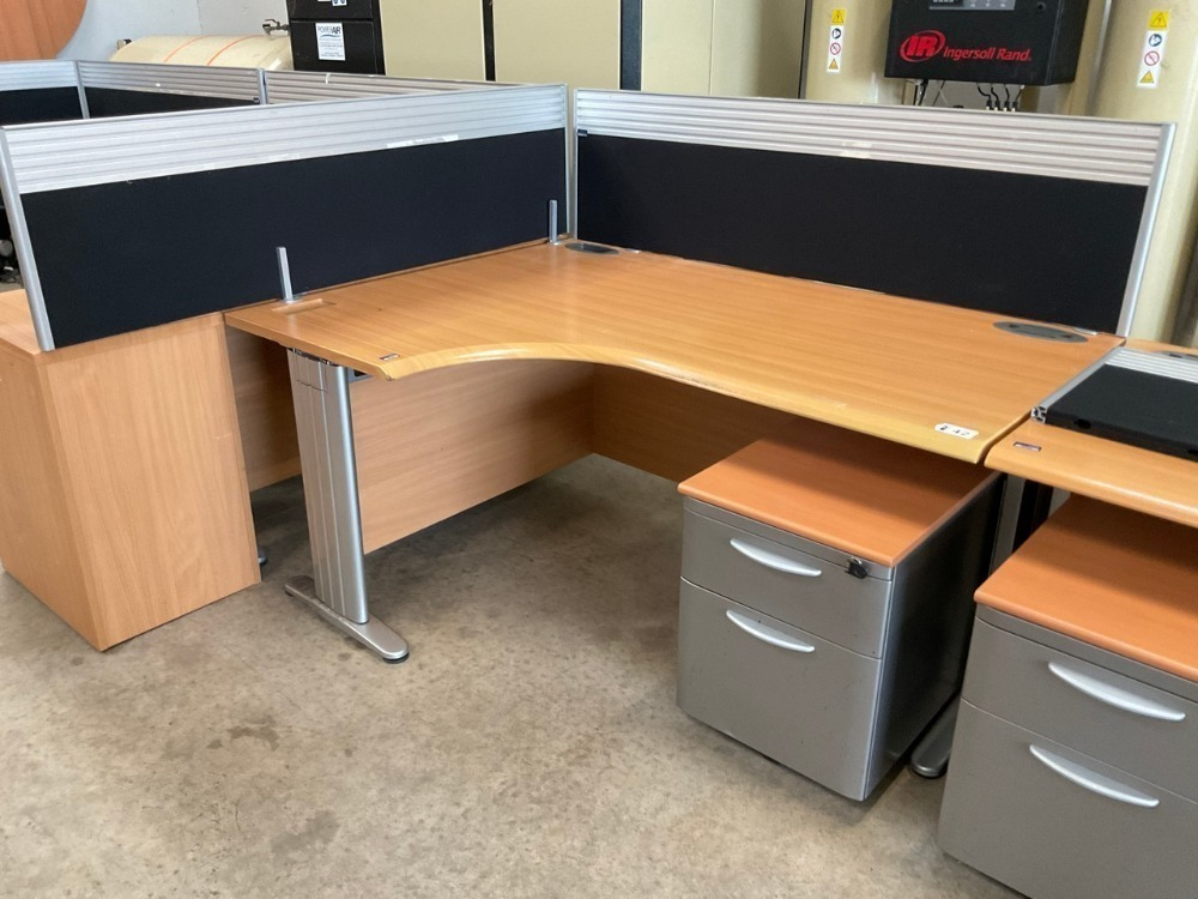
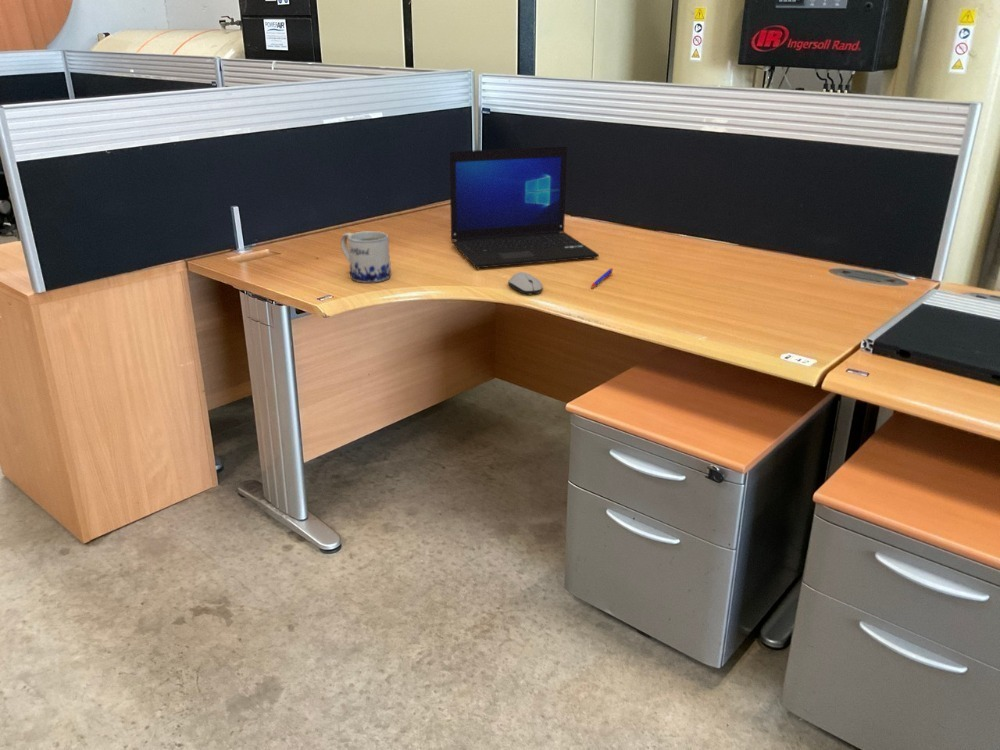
+ computer mouse [507,271,543,295]
+ mug [340,230,392,284]
+ pen [590,267,614,289]
+ laptop [448,145,600,269]
